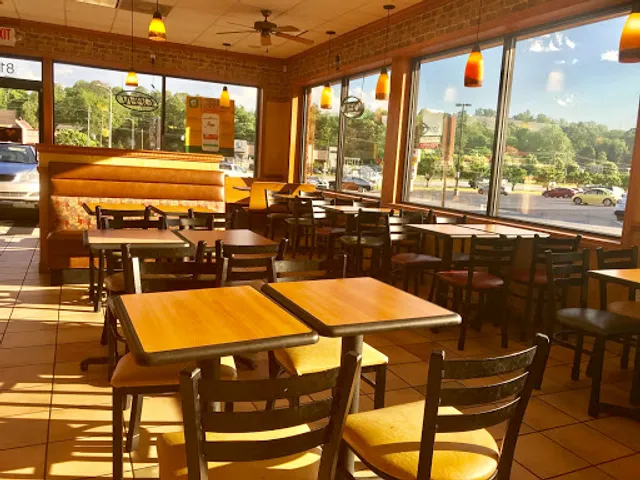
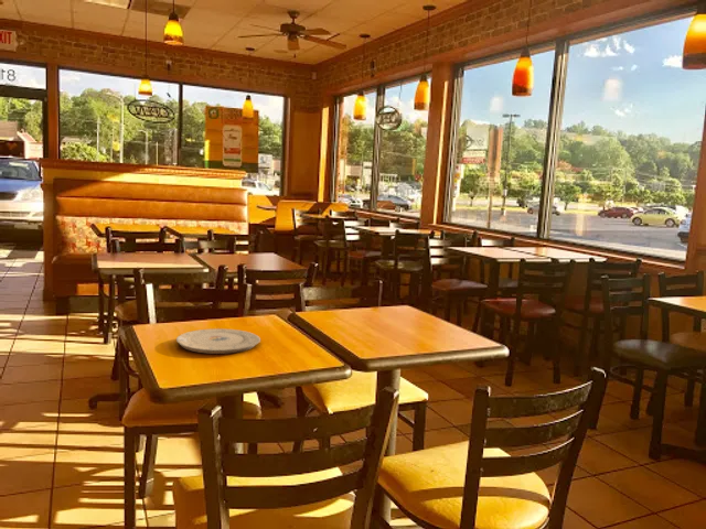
+ plate [175,327,261,355]
